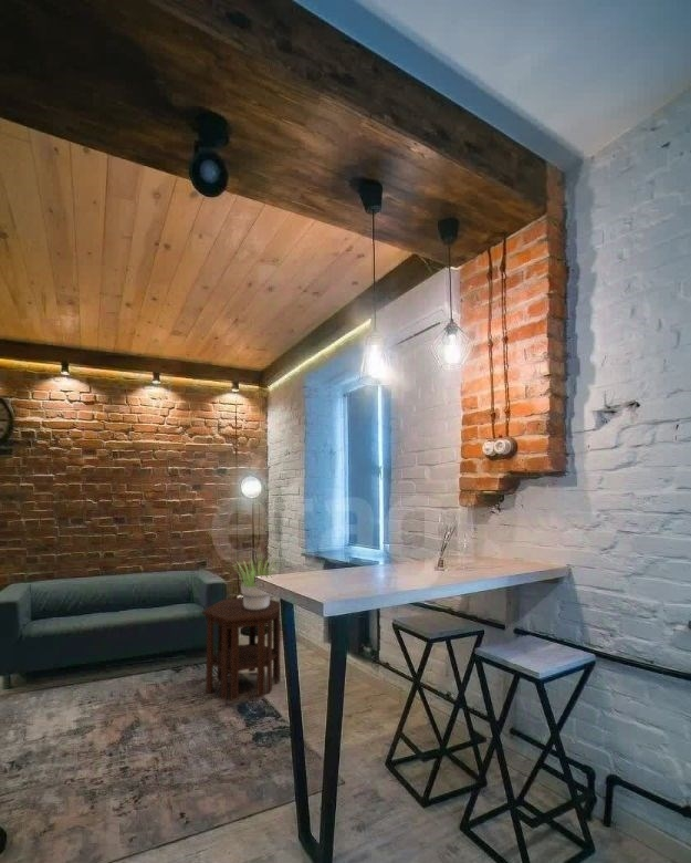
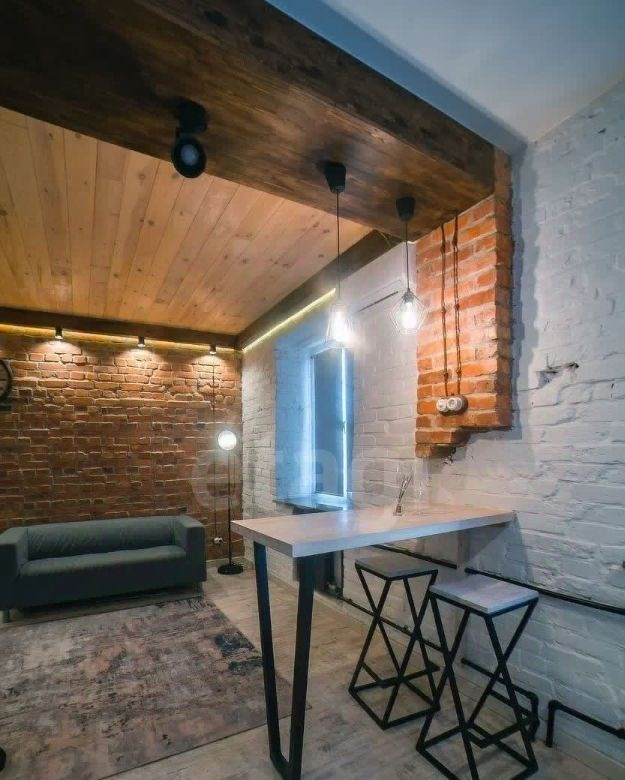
- potted plant [231,558,283,610]
- side table [201,597,282,701]
